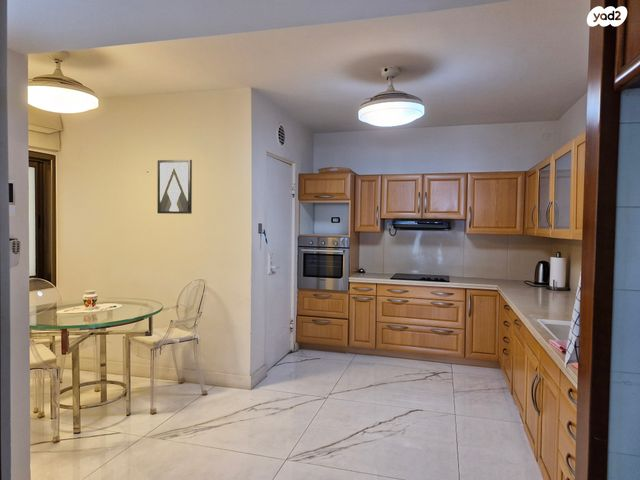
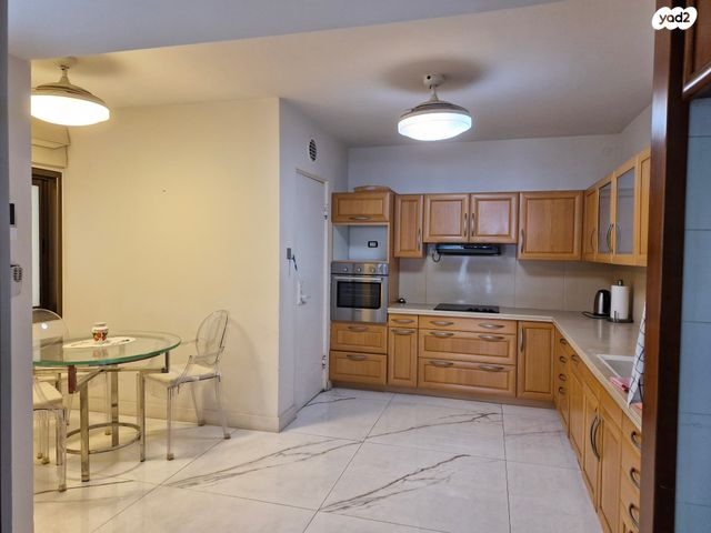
- wall art [156,159,193,215]
